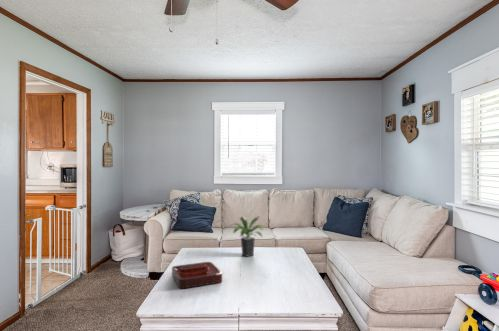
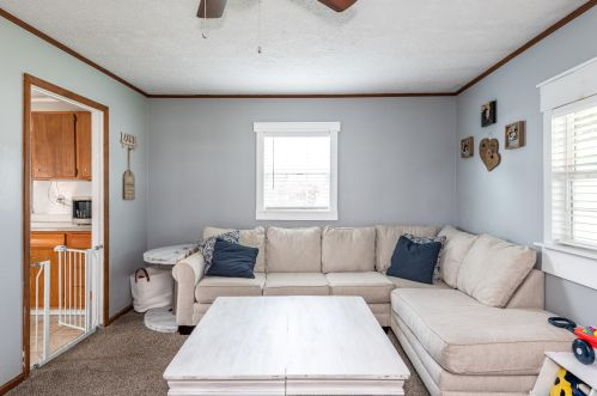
- potted plant [228,215,266,258]
- decorative tray [171,261,223,289]
